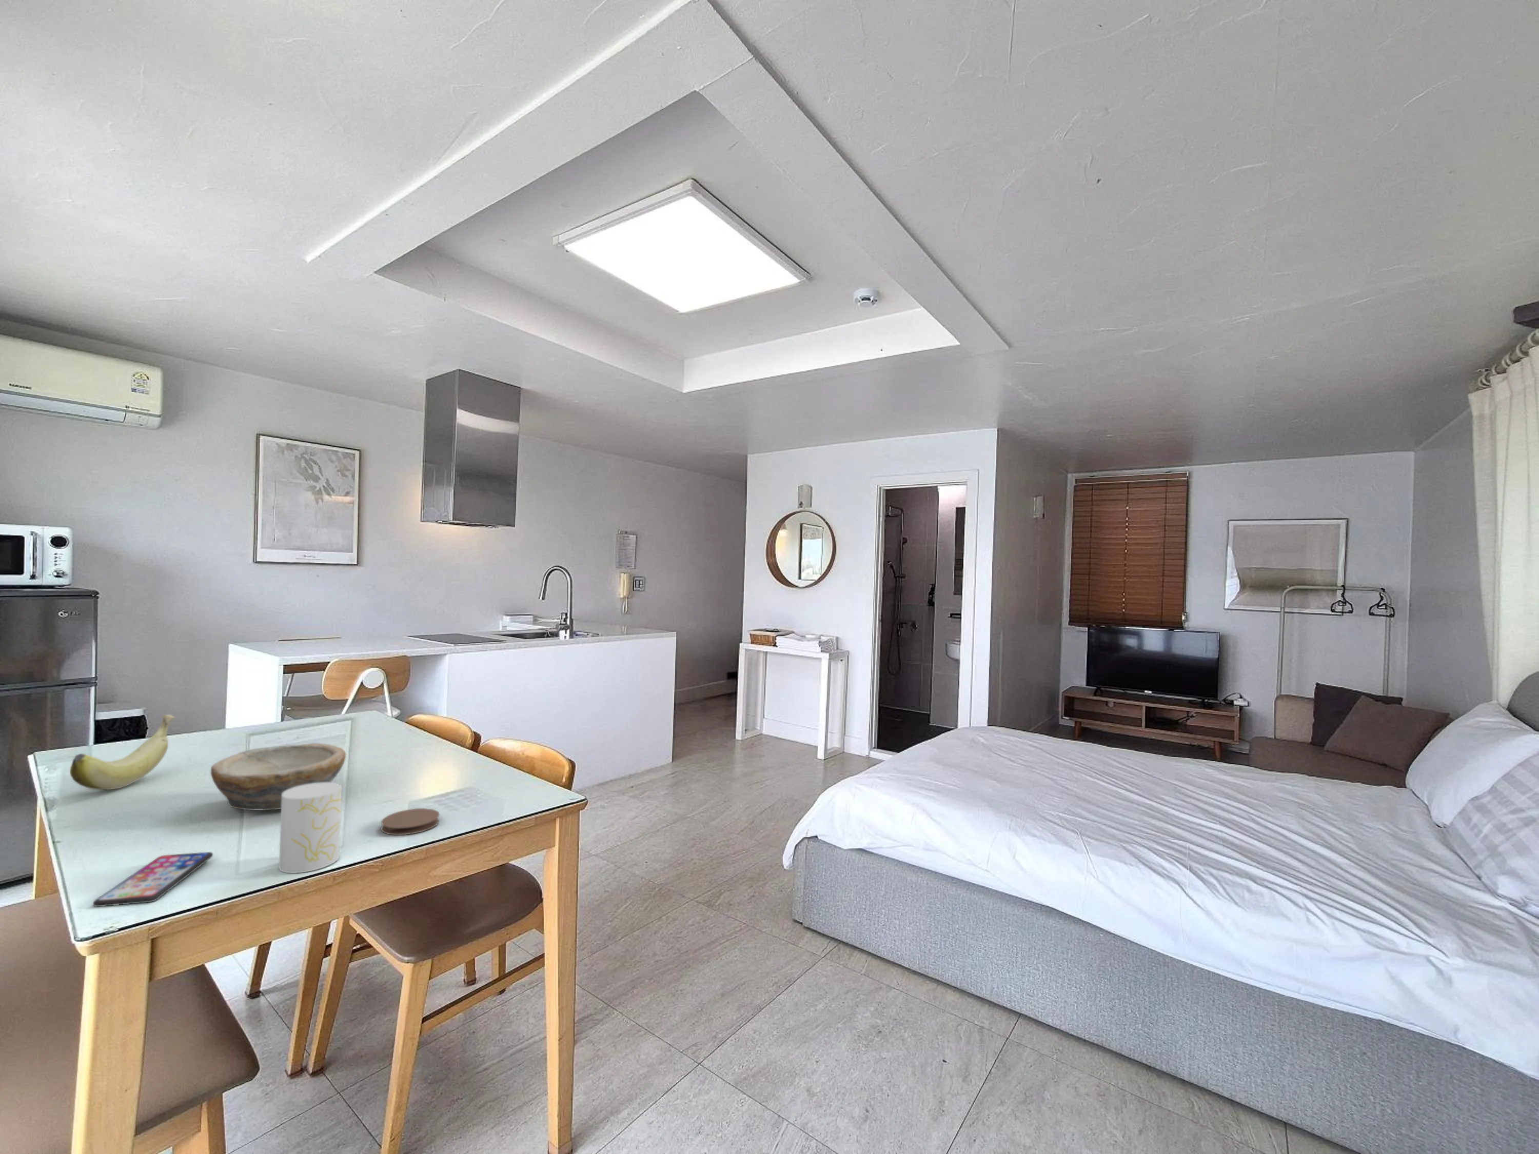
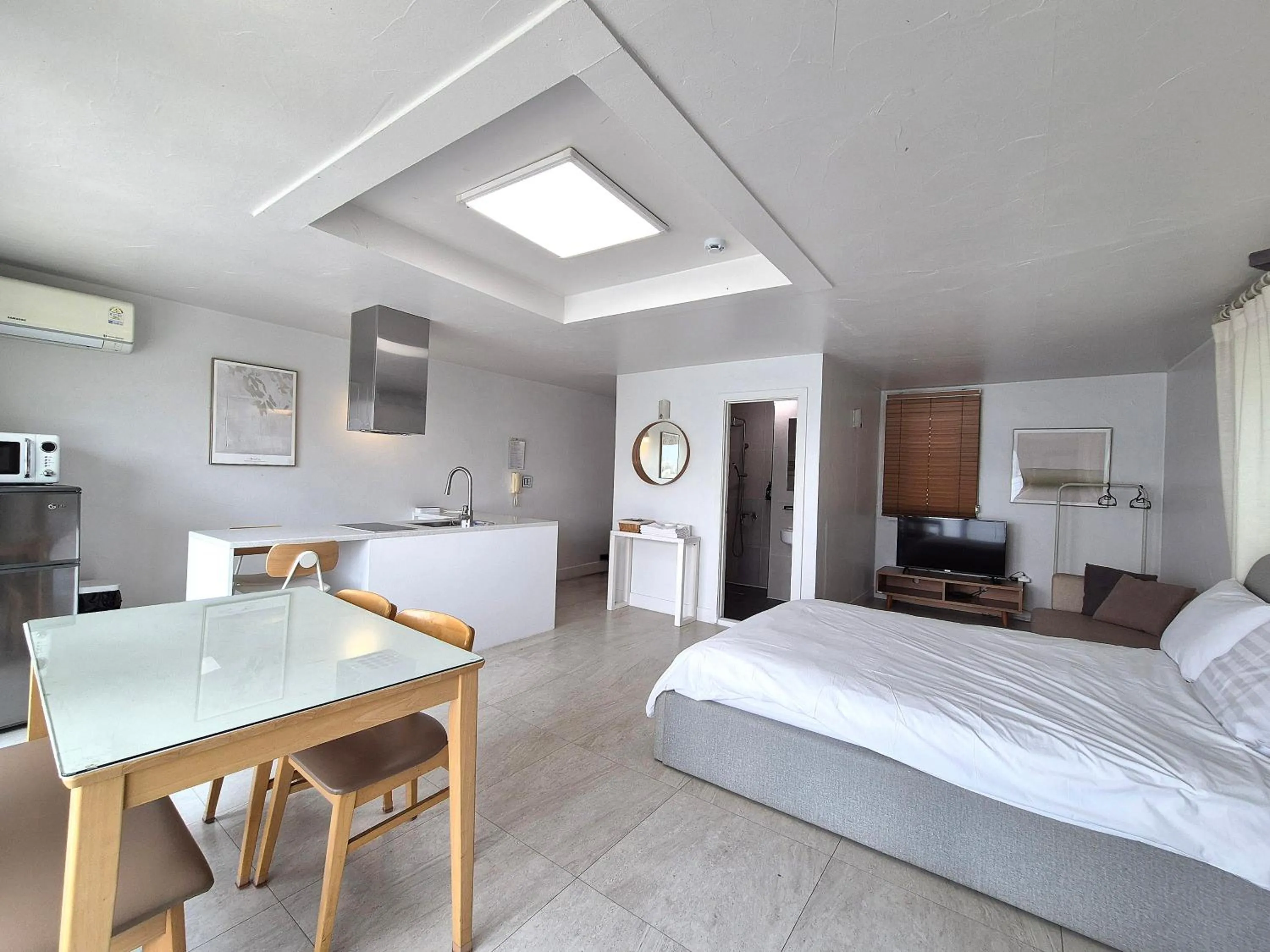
- bowl [211,742,347,811]
- cup [279,782,342,874]
- coaster [381,807,440,835]
- smartphone [92,851,213,907]
- banana [69,714,176,790]
